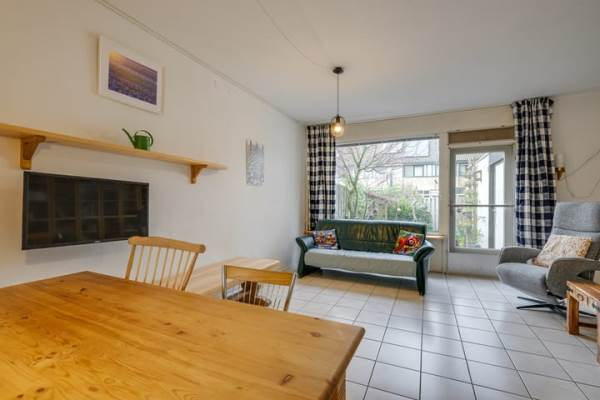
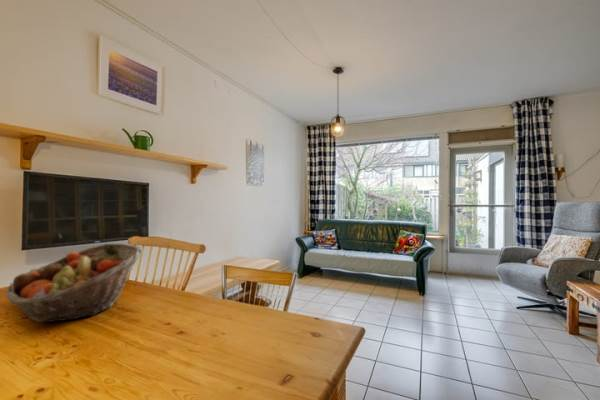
+ fruit basket [5,242,144,323]
